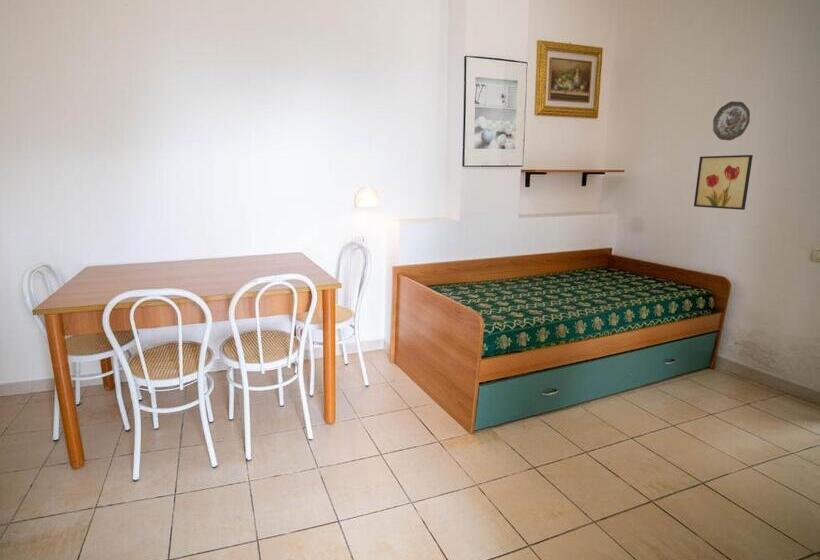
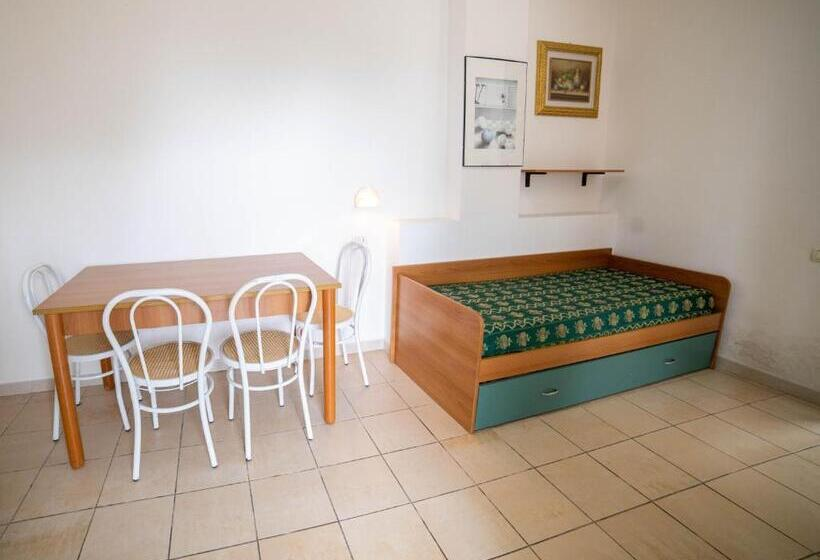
- wall art [693,154,754,211]
- decorative plate [712,100,751,142]
